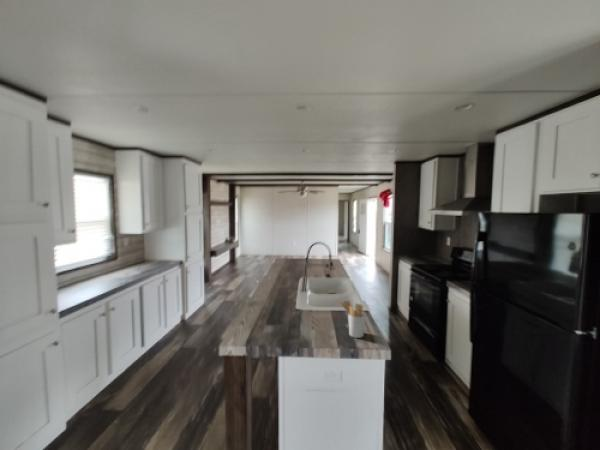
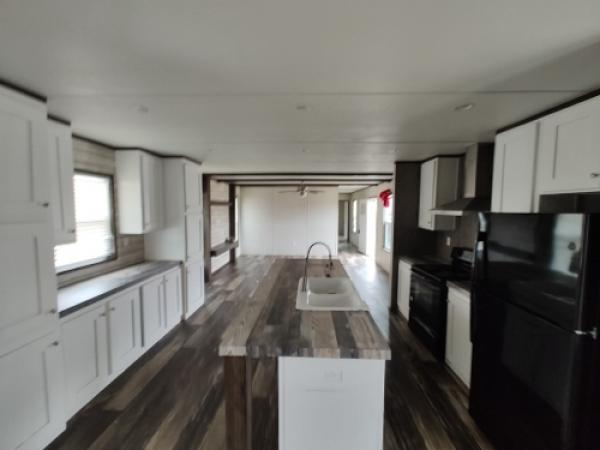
- utensil holder [339,300,367,339]
